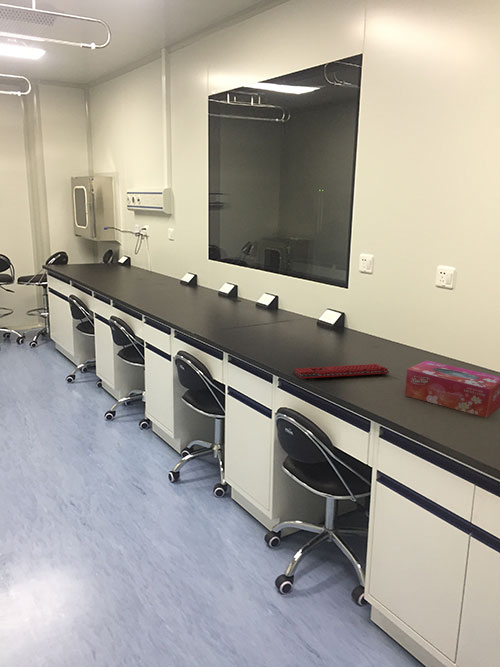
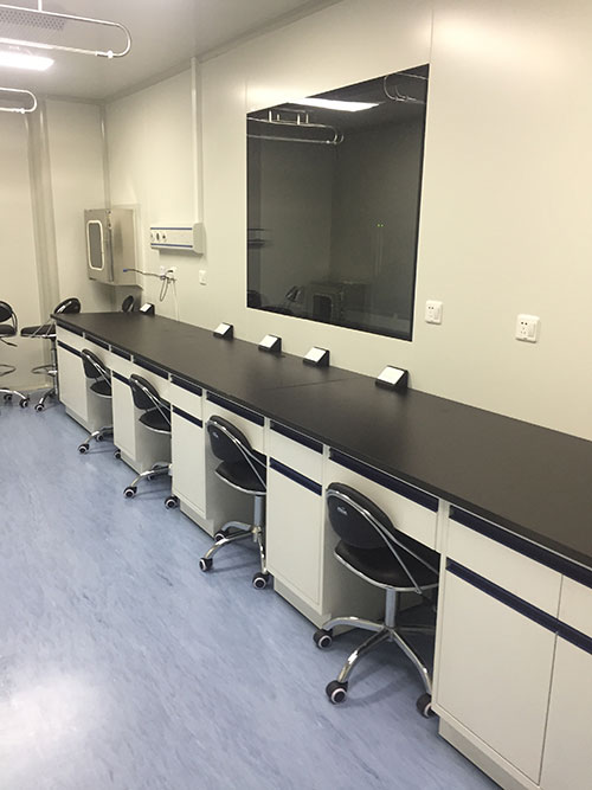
- tissue box [404,360,500,419]
- keyboard [292,363,390,381]
